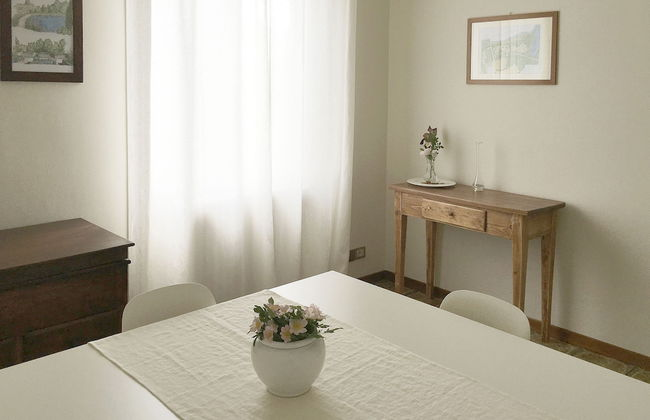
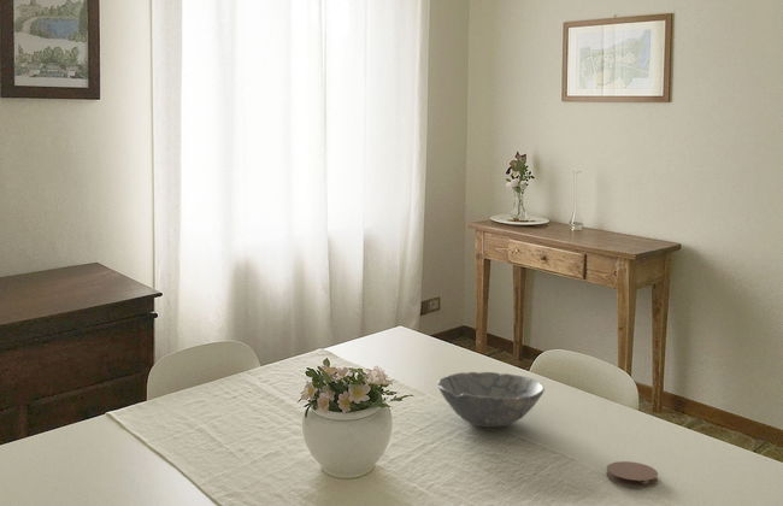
+ coaster [606,460,659,488]
+ bowl [436,371,546,428]
